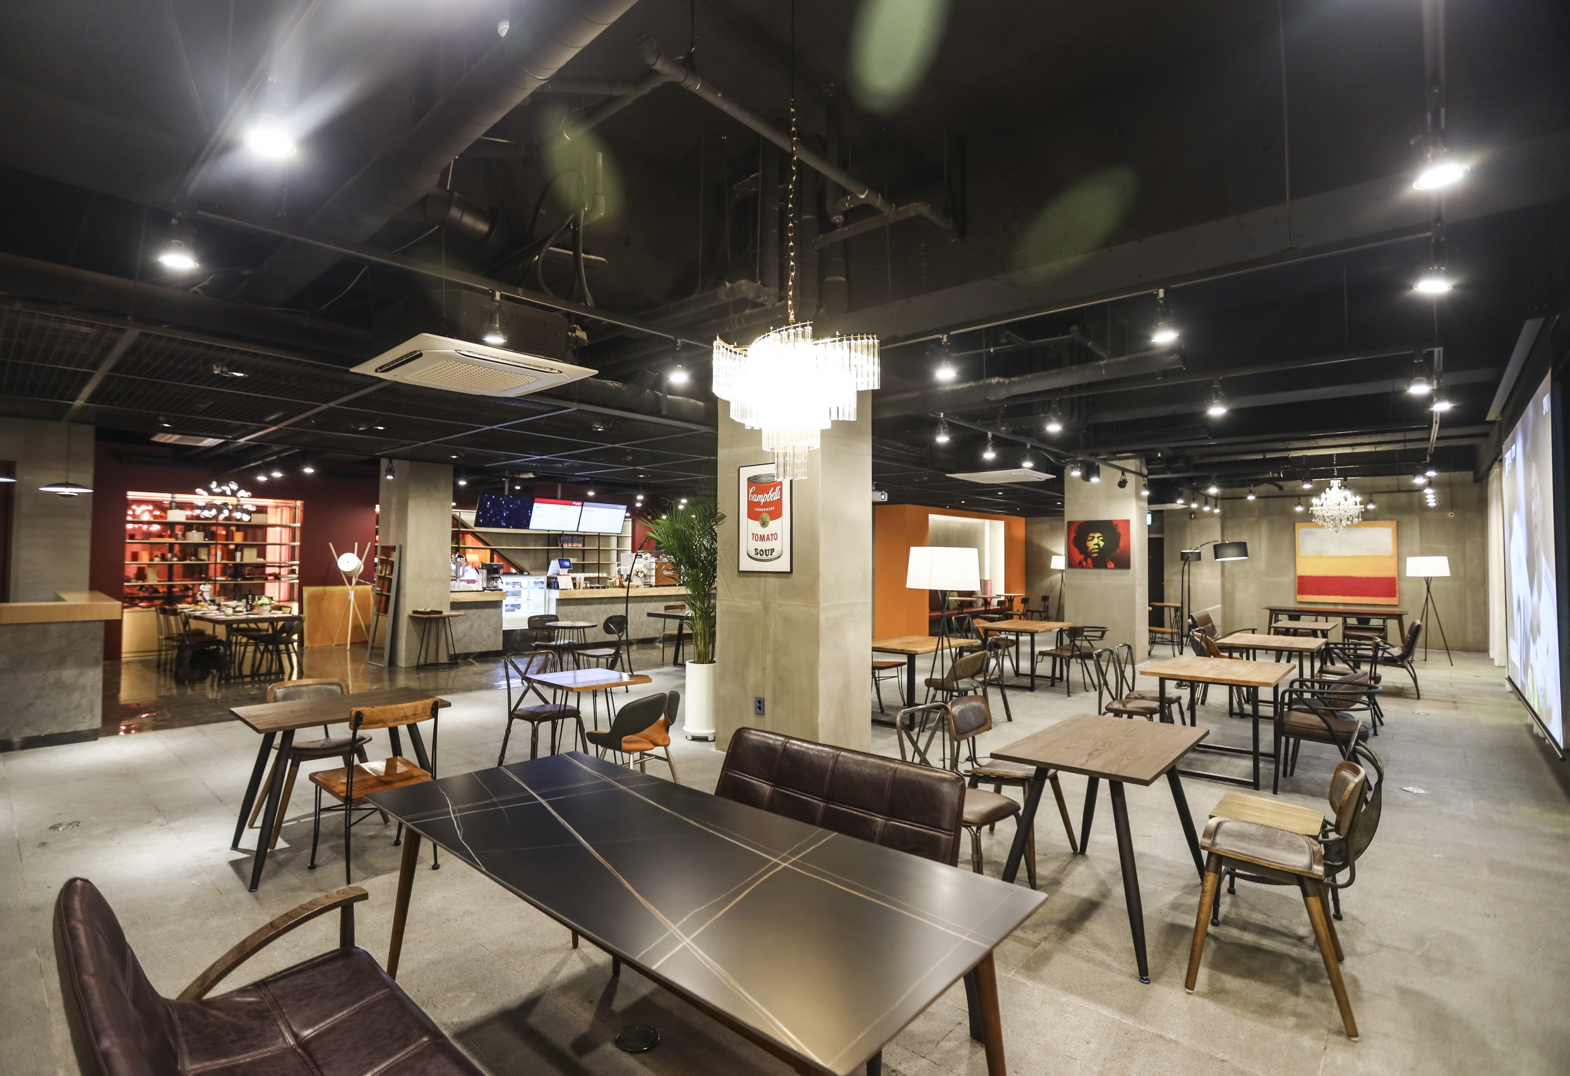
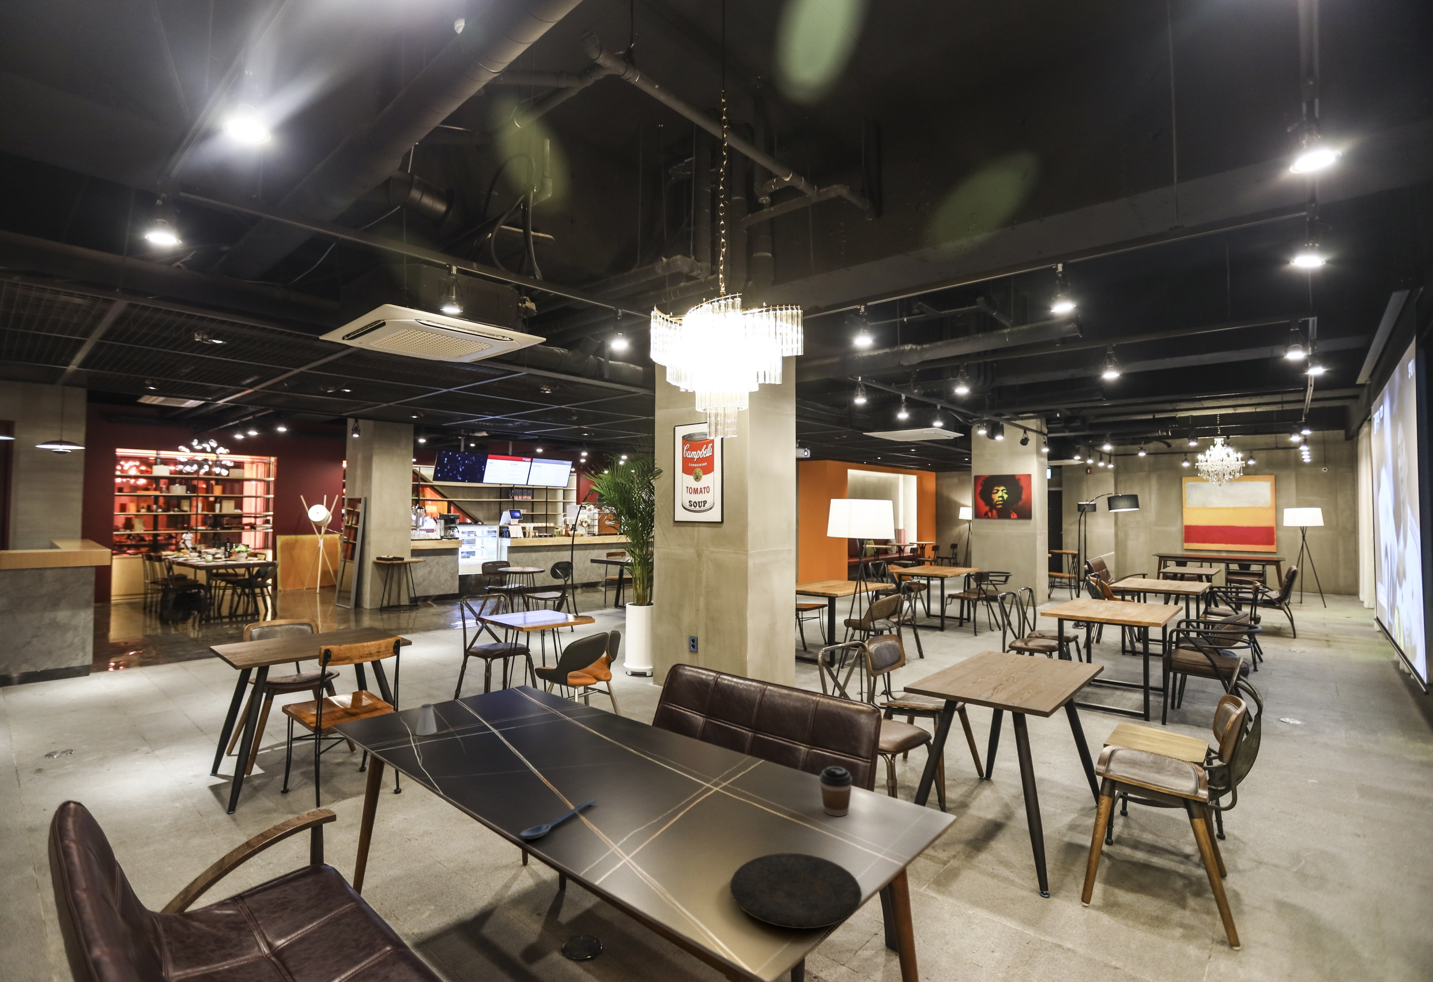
+ spoon [519,799,597,839]
+ plate [730,852,862,930]
+ saltshaker [415,703,438,736]
+ coffee cup [819,765,853,817]
